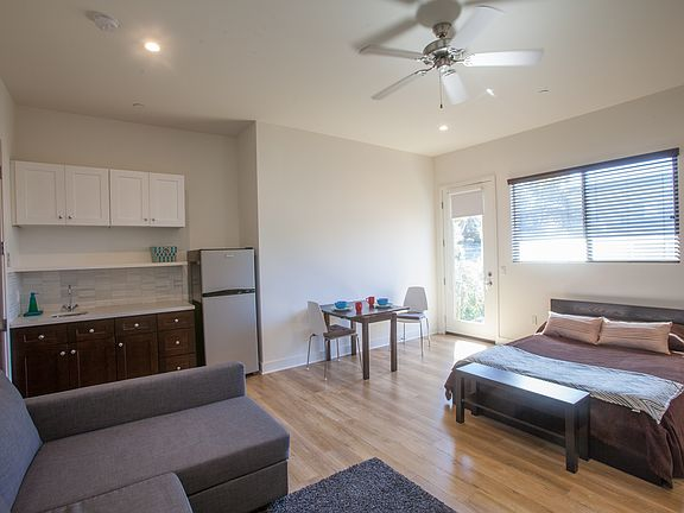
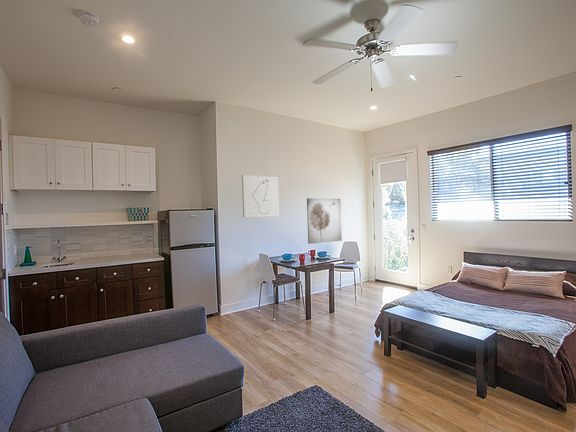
+ wall art [306,197,343,245]
+ wall art [241,174,280,218]
